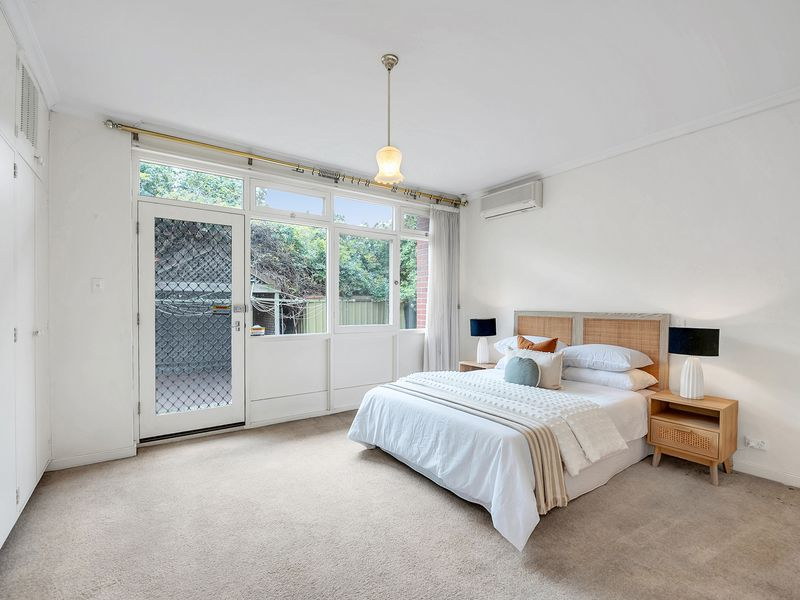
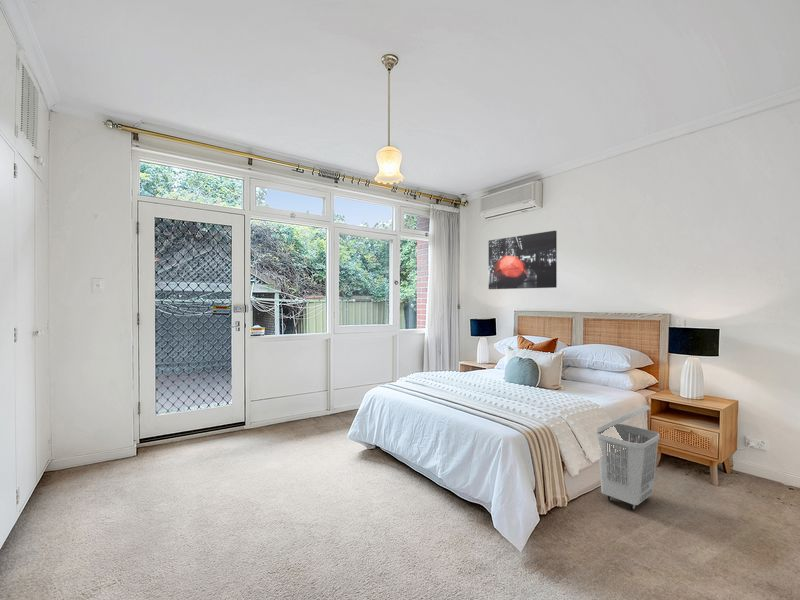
+ laundry basket [595,404,661,511]
+ wall art [488,230,558,290]
